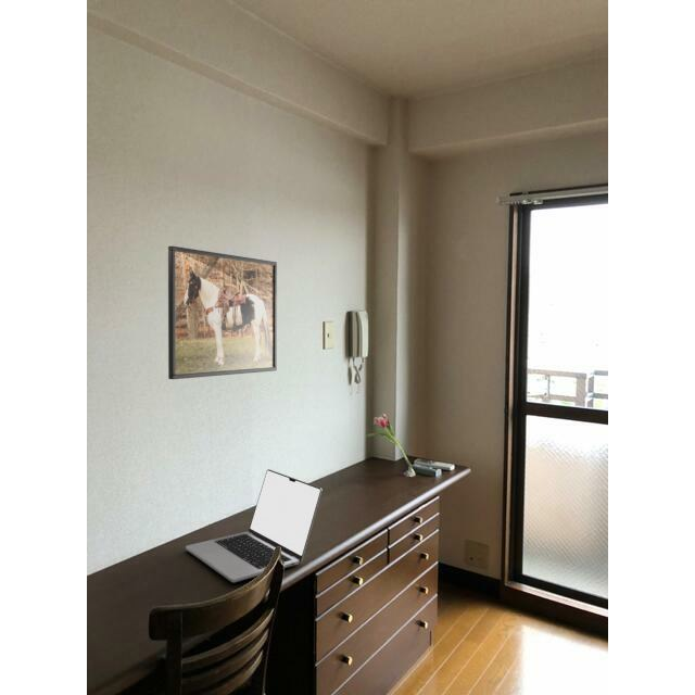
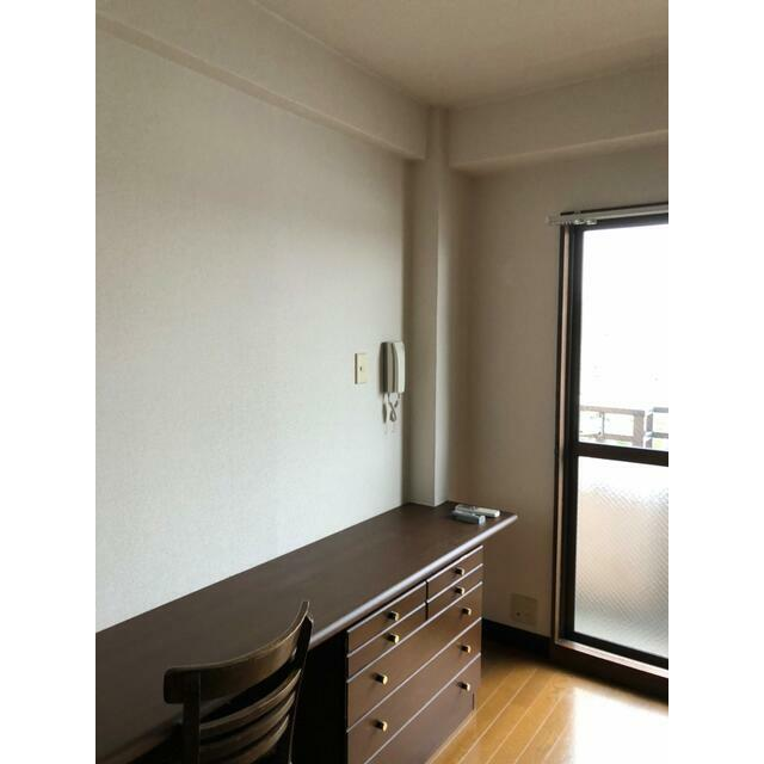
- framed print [167,245,278,380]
- laptop [185,468,323,583]
- flower [365,413,416,478]
